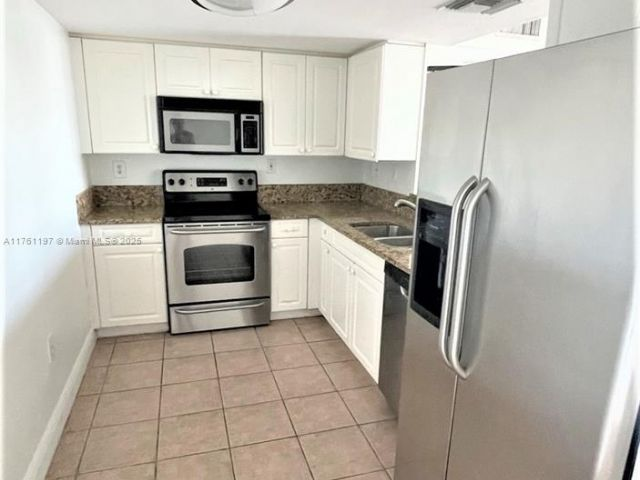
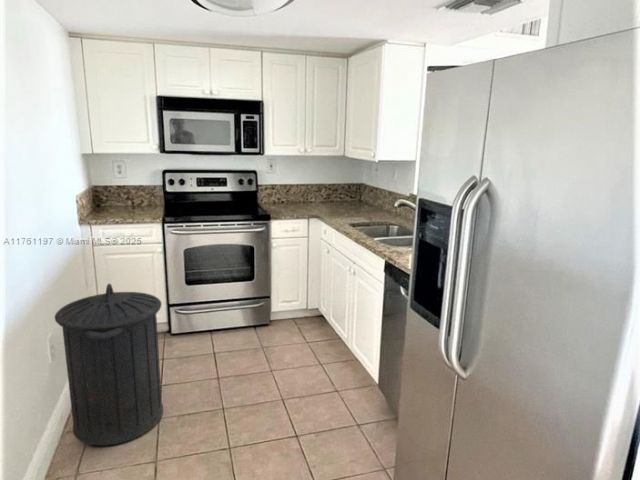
+ trash can [54,283,165,446]
